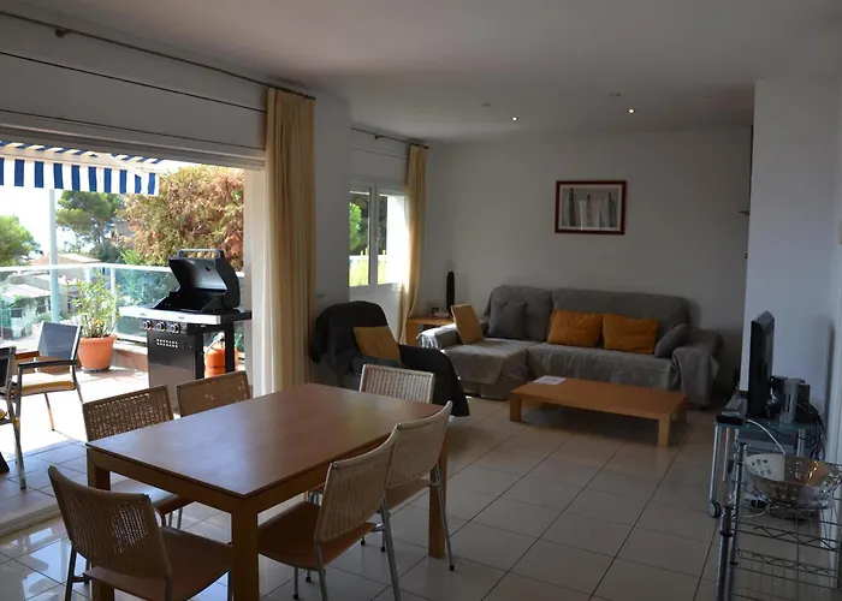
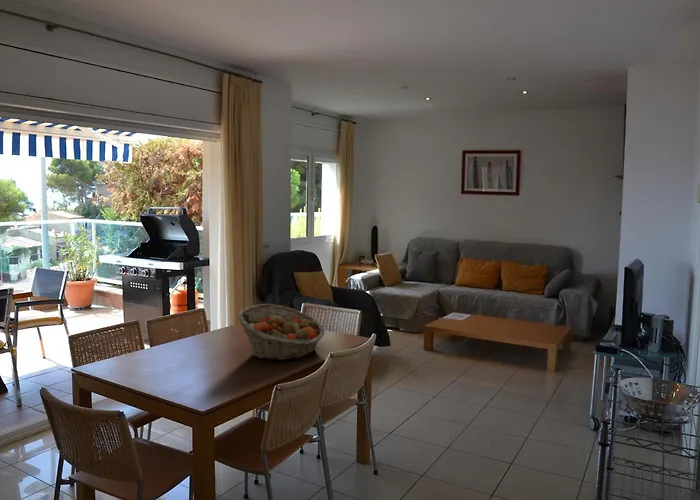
+ fruit basket [237,303,326,361]
